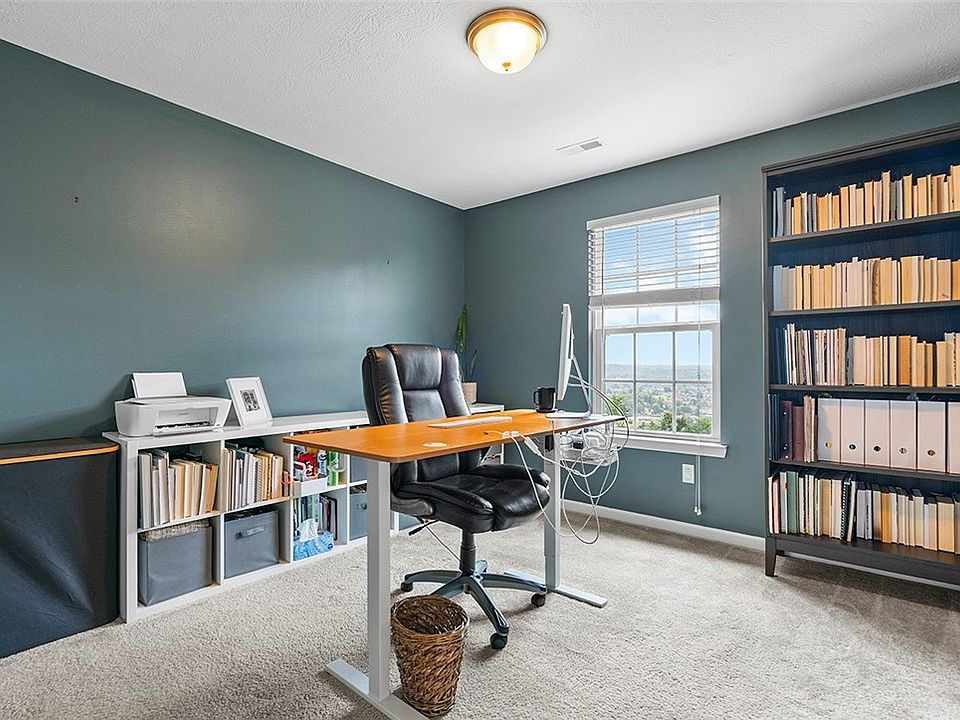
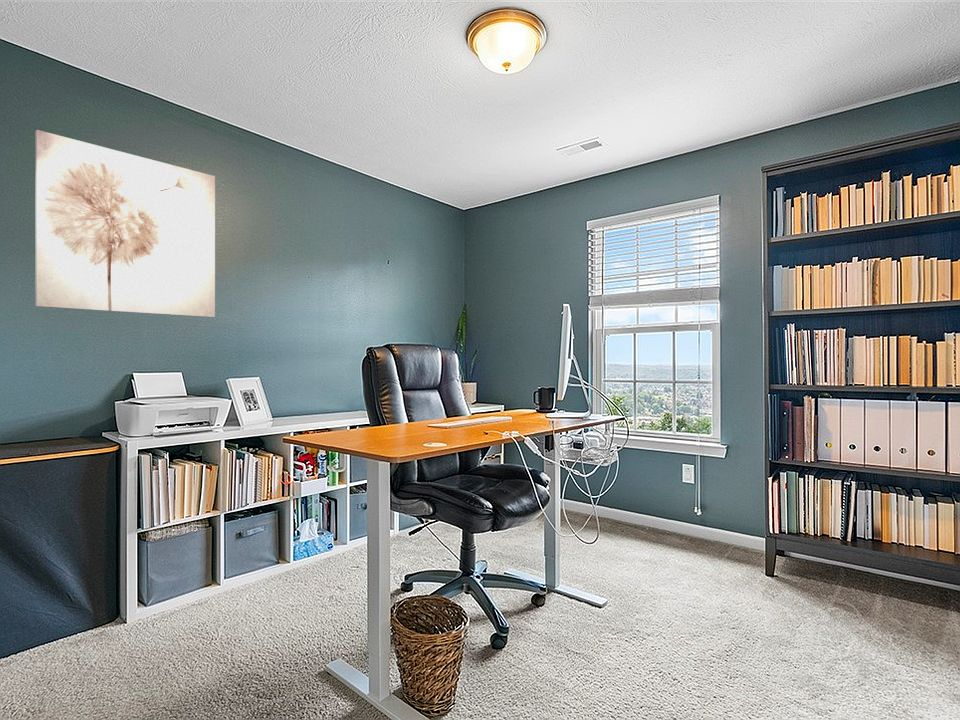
+ wall art [34,129,216,318]
